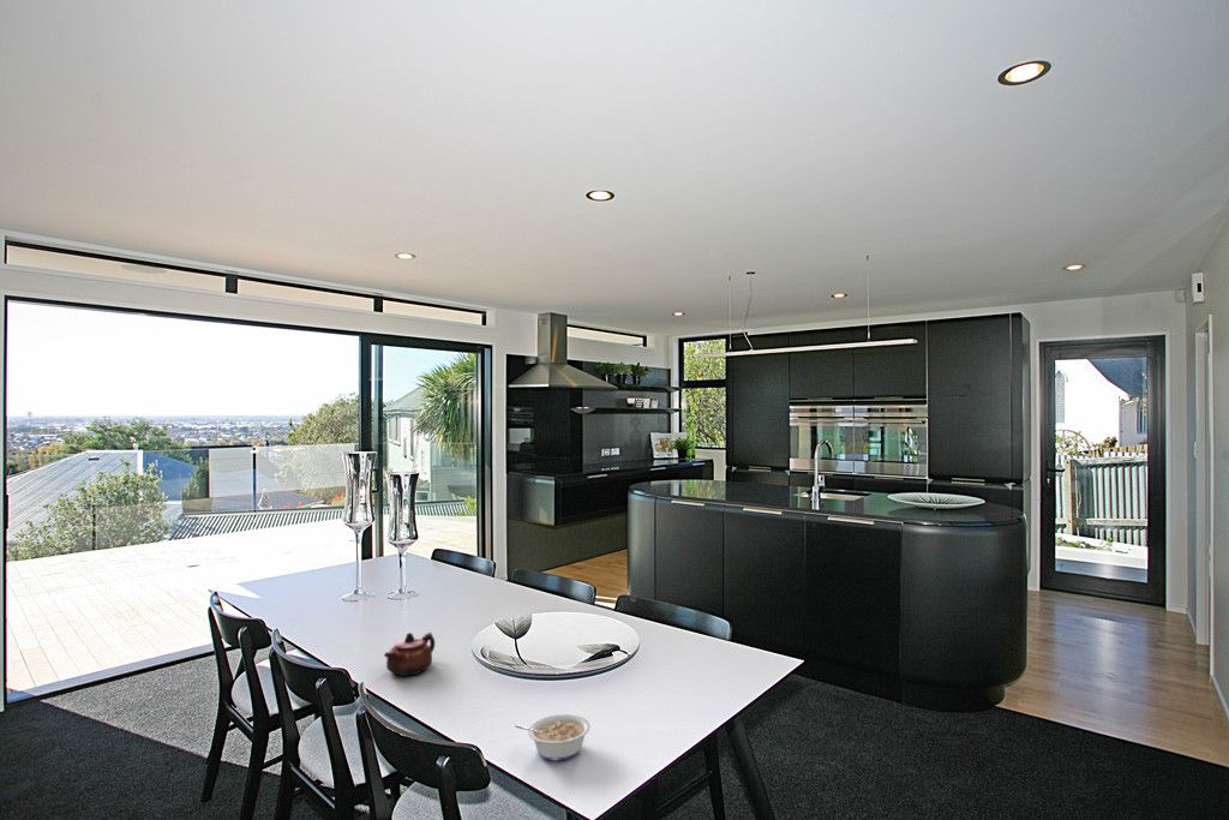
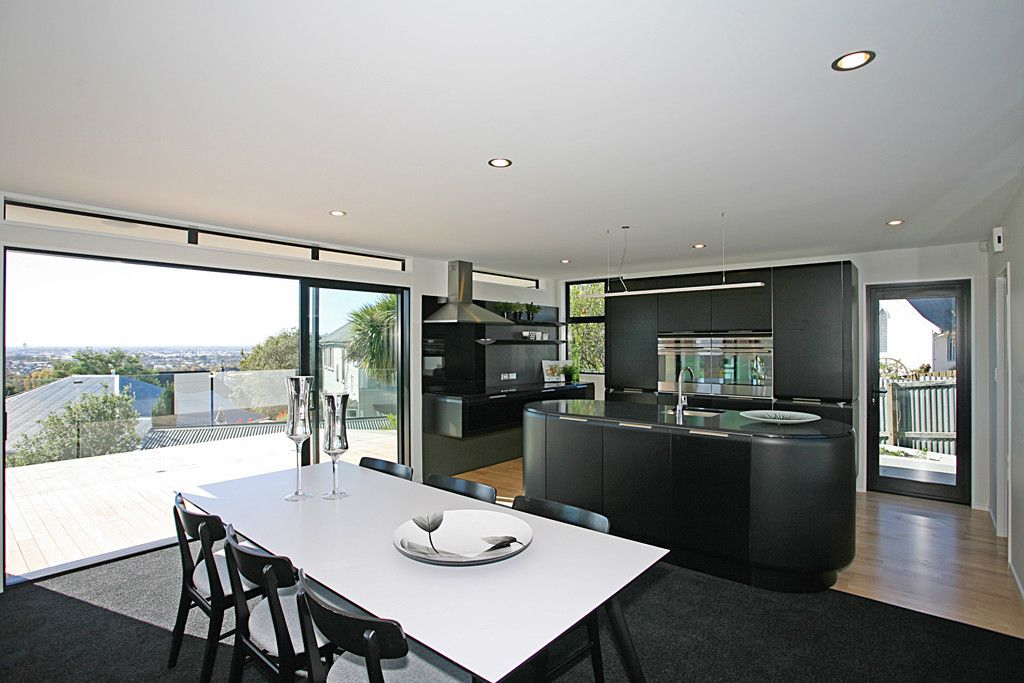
- legume [514,713,592,761]
- teapot [383,632,436,677]
